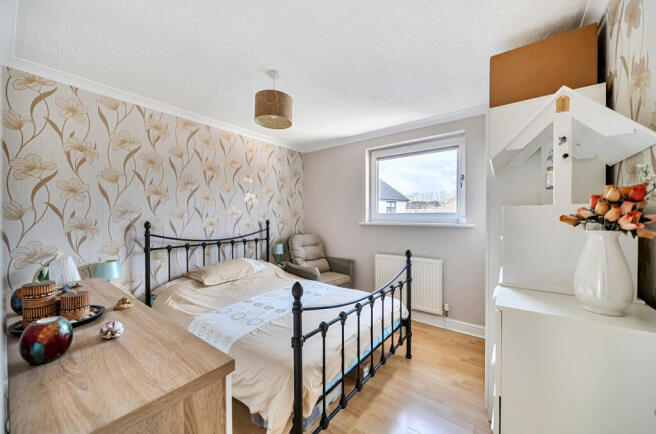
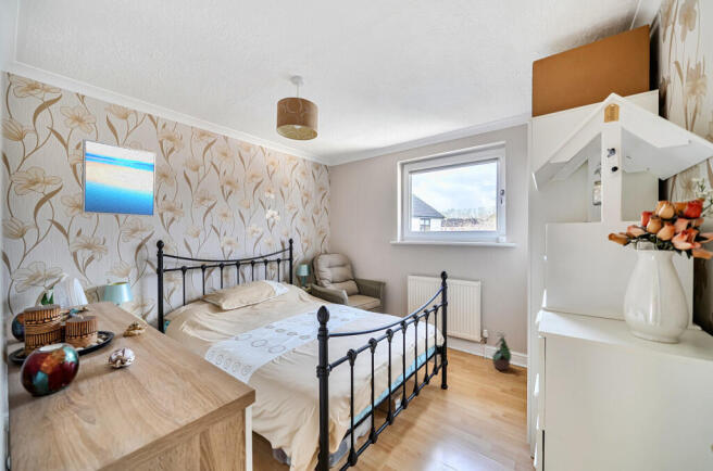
+ potted plant [491,331,513,371]
+ wall art [80,138,157,218]
